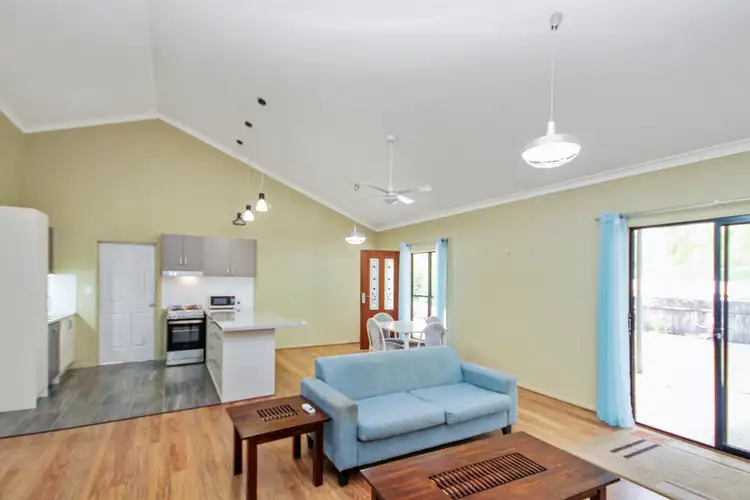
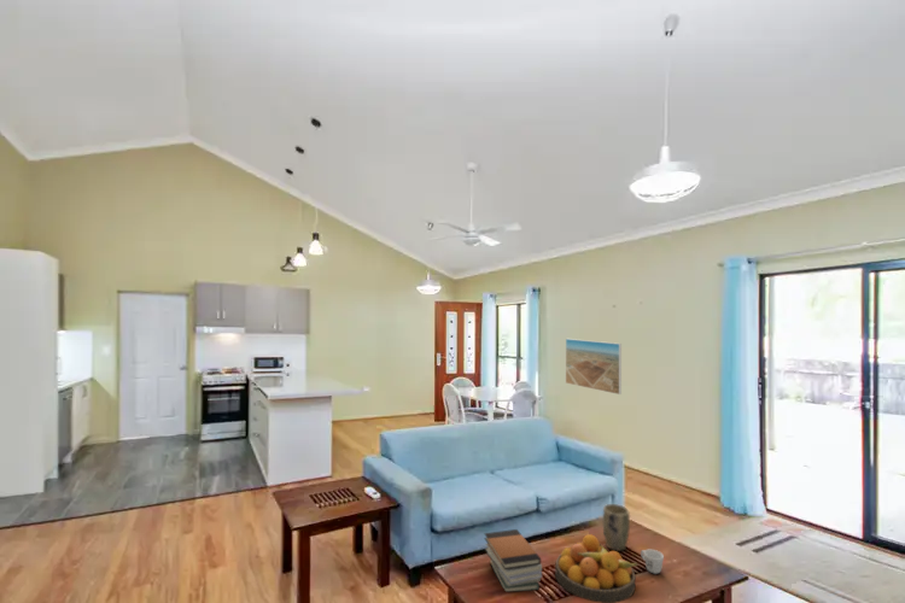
+ mug [640,549,665,575]
+ plant pot [602,503,631,552]
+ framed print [565,338,623,396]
+ book stack [484,528,543,592]
+ fruit bowl [554,533,638,603]
